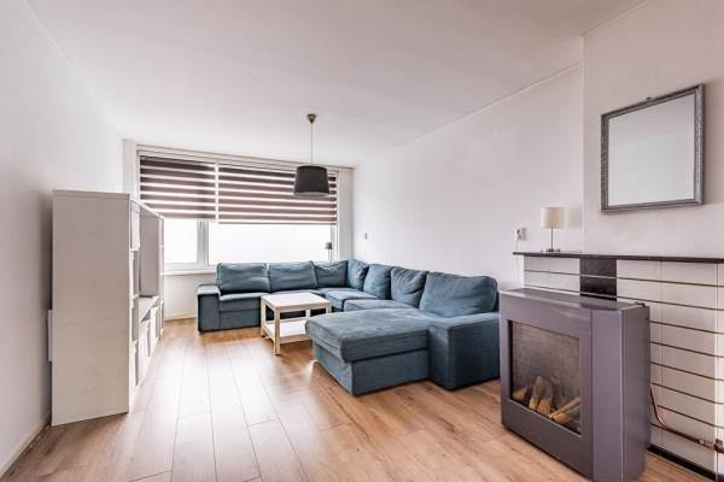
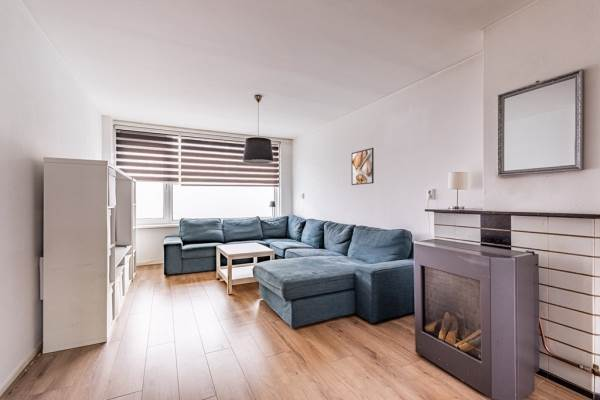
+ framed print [351,147,375,186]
